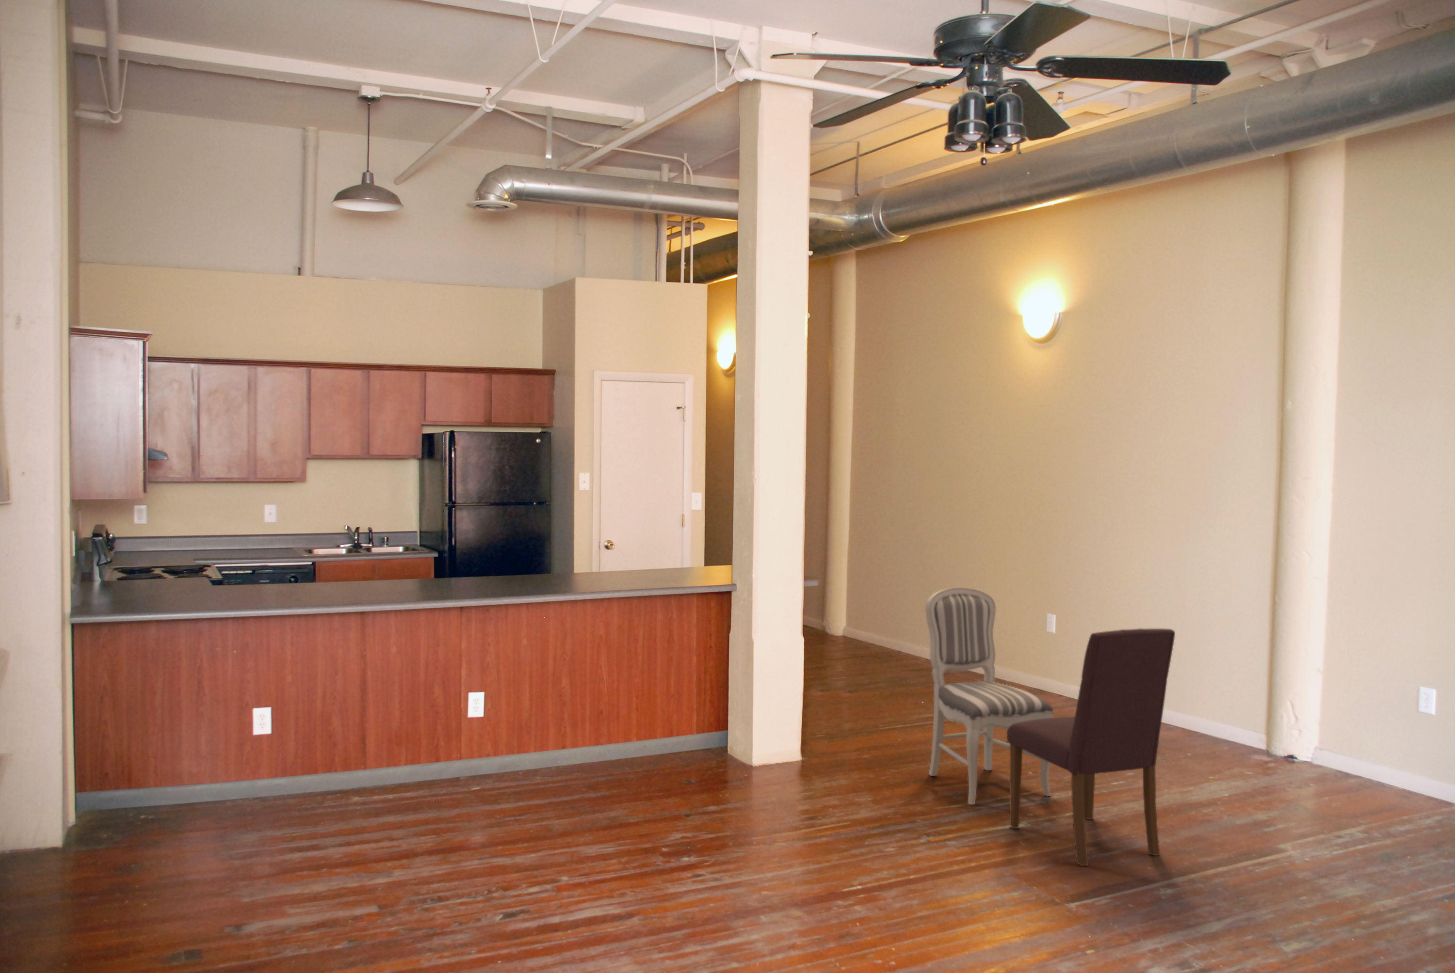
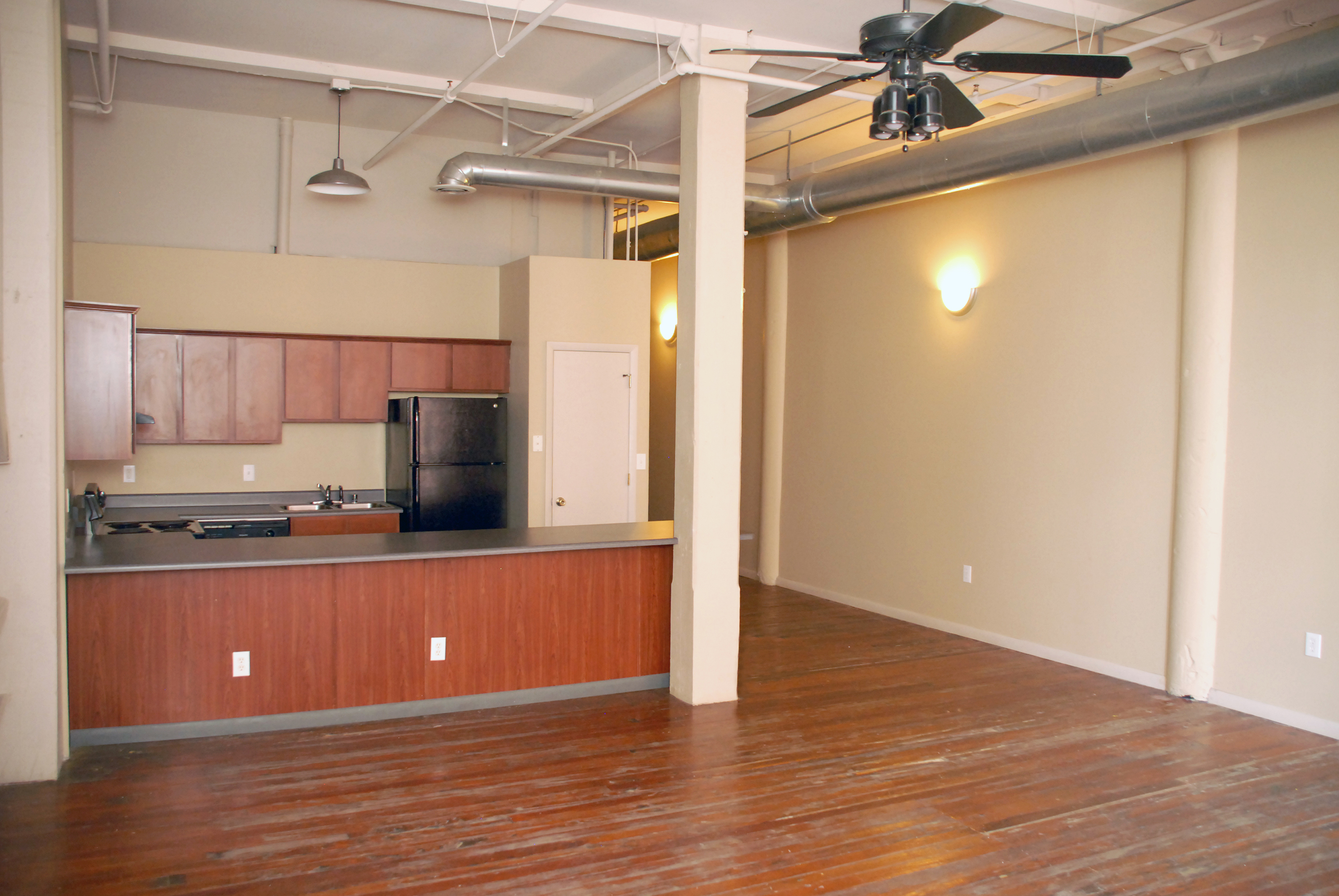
- dining chair [1006,628,1176,867]
- dining chair [925,586,1054,806]
